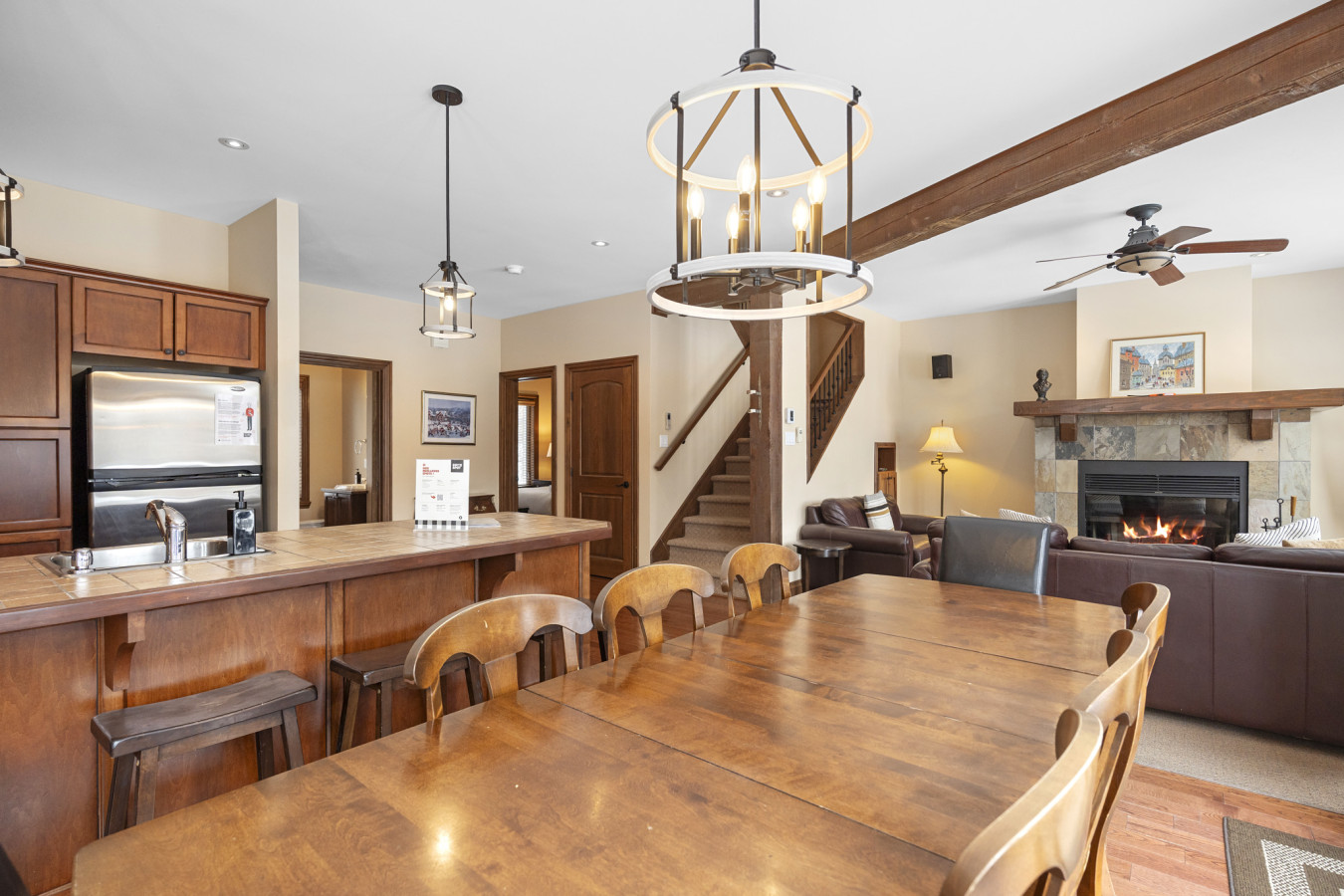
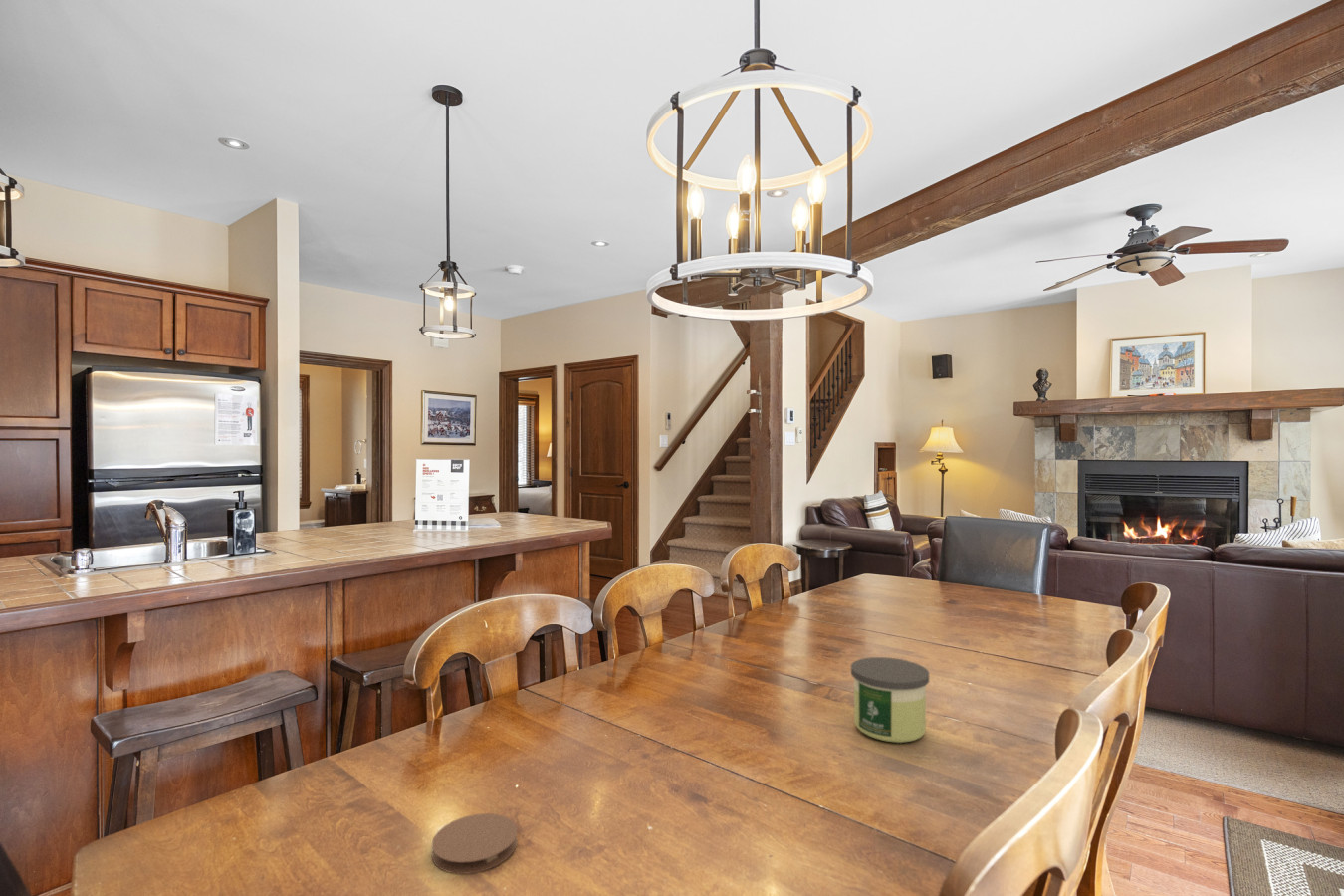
+ coaster [431,812,518,875]
+ candle [850,656,930,744]
